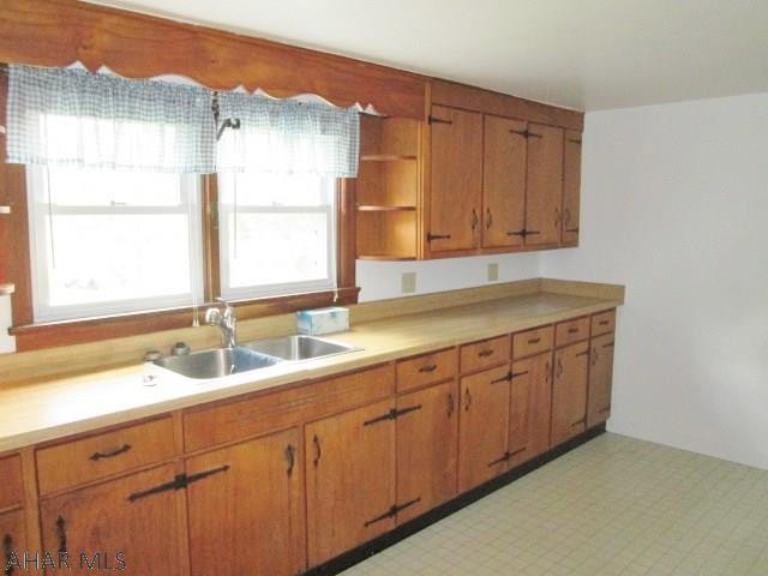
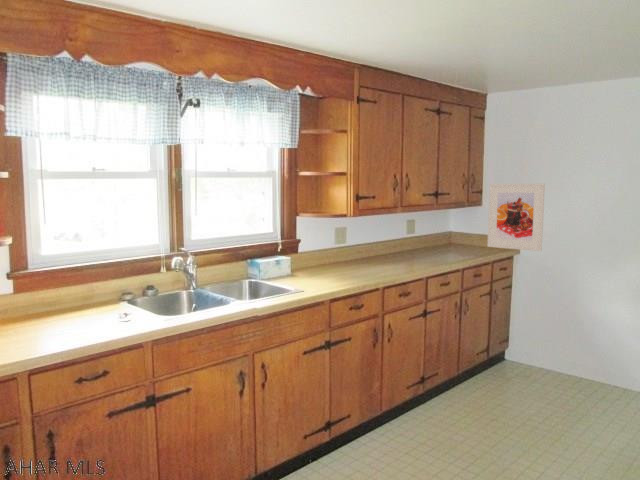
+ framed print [486,183,546,252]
